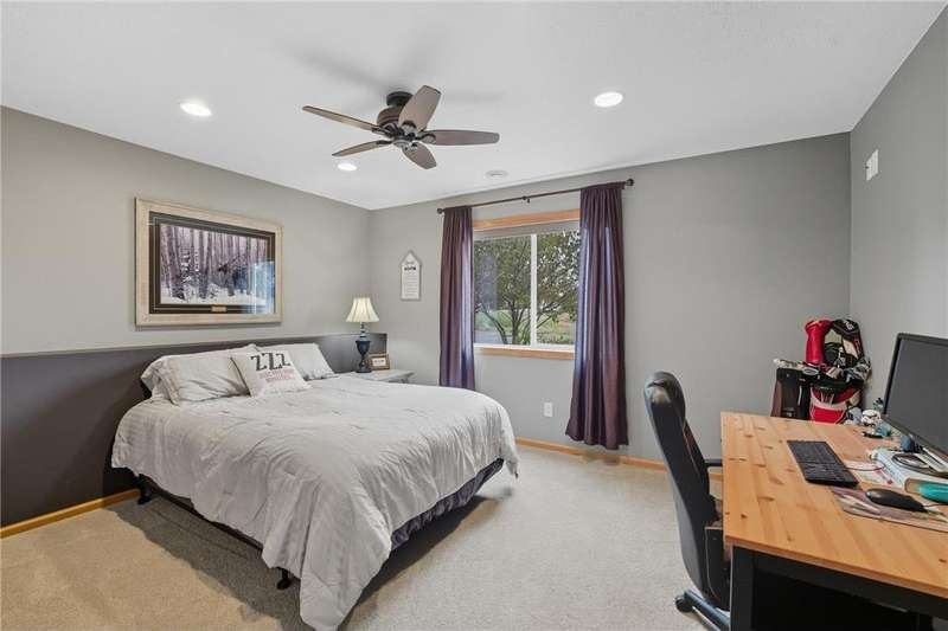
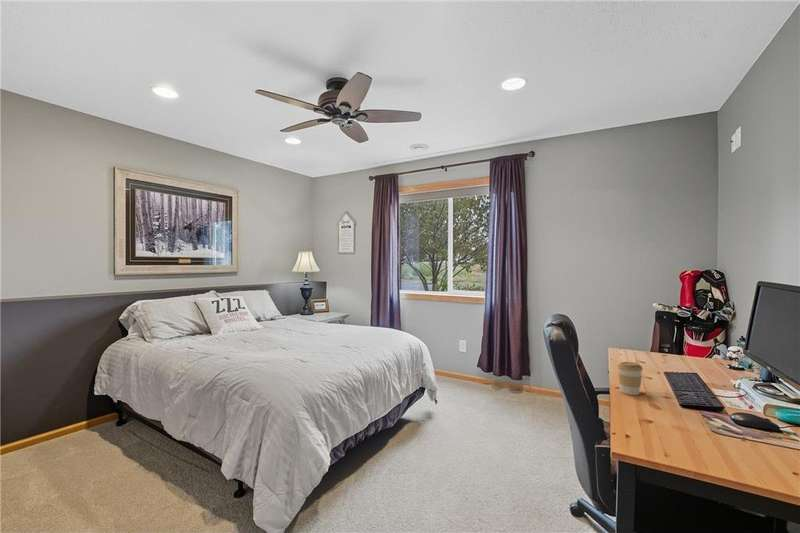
+ coffee cup [616,361,644,396]
